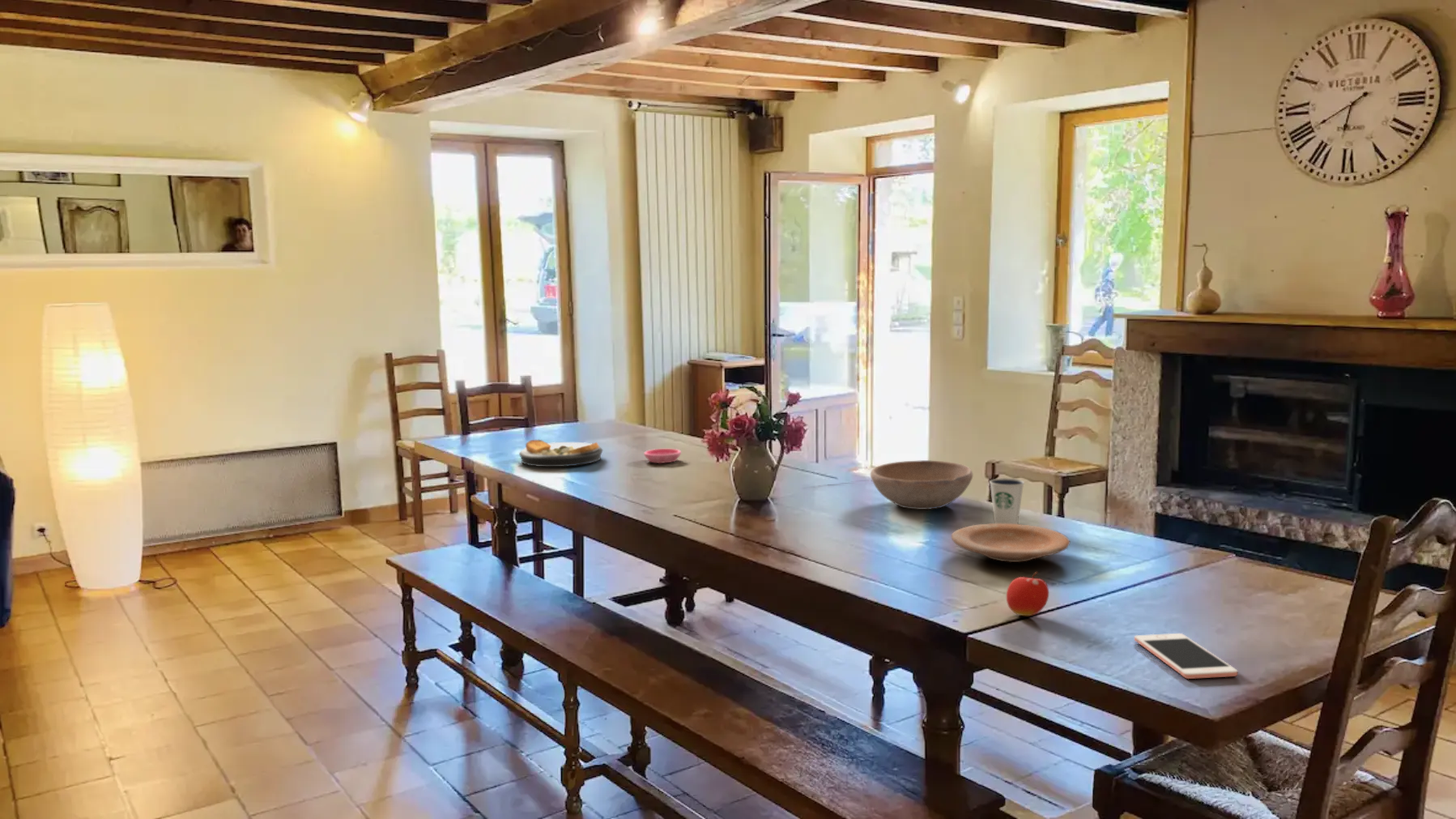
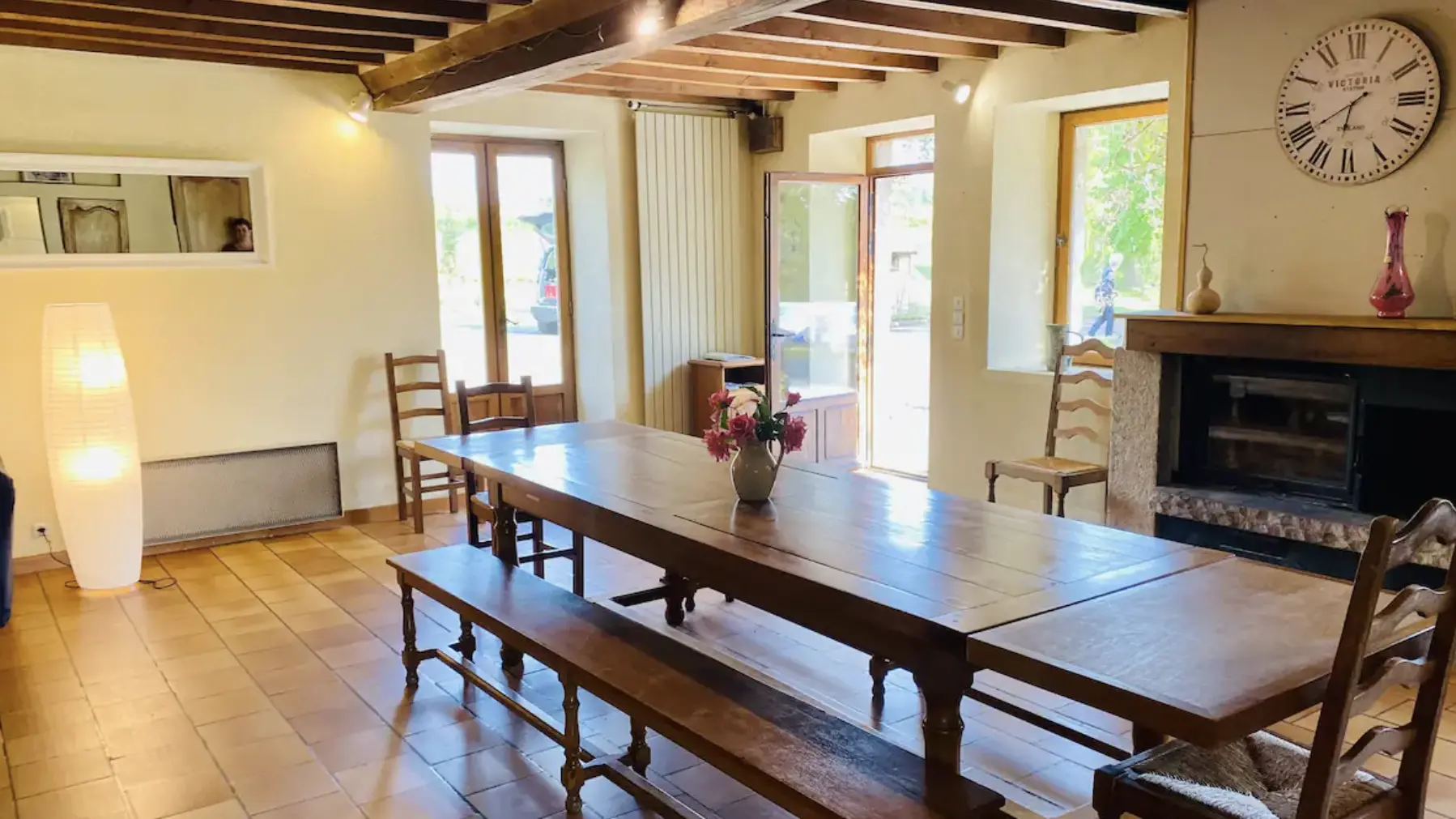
- cell phone [1134,633,1238,680]
- saucer [643,448,682,464]
- fruit [1006,571,1049,616]
- plate [951,523,1071,563]
- plate [518,439,603,467]
- bowl [870,459,973,510]
- dixie cup [989,477,1025,524]
